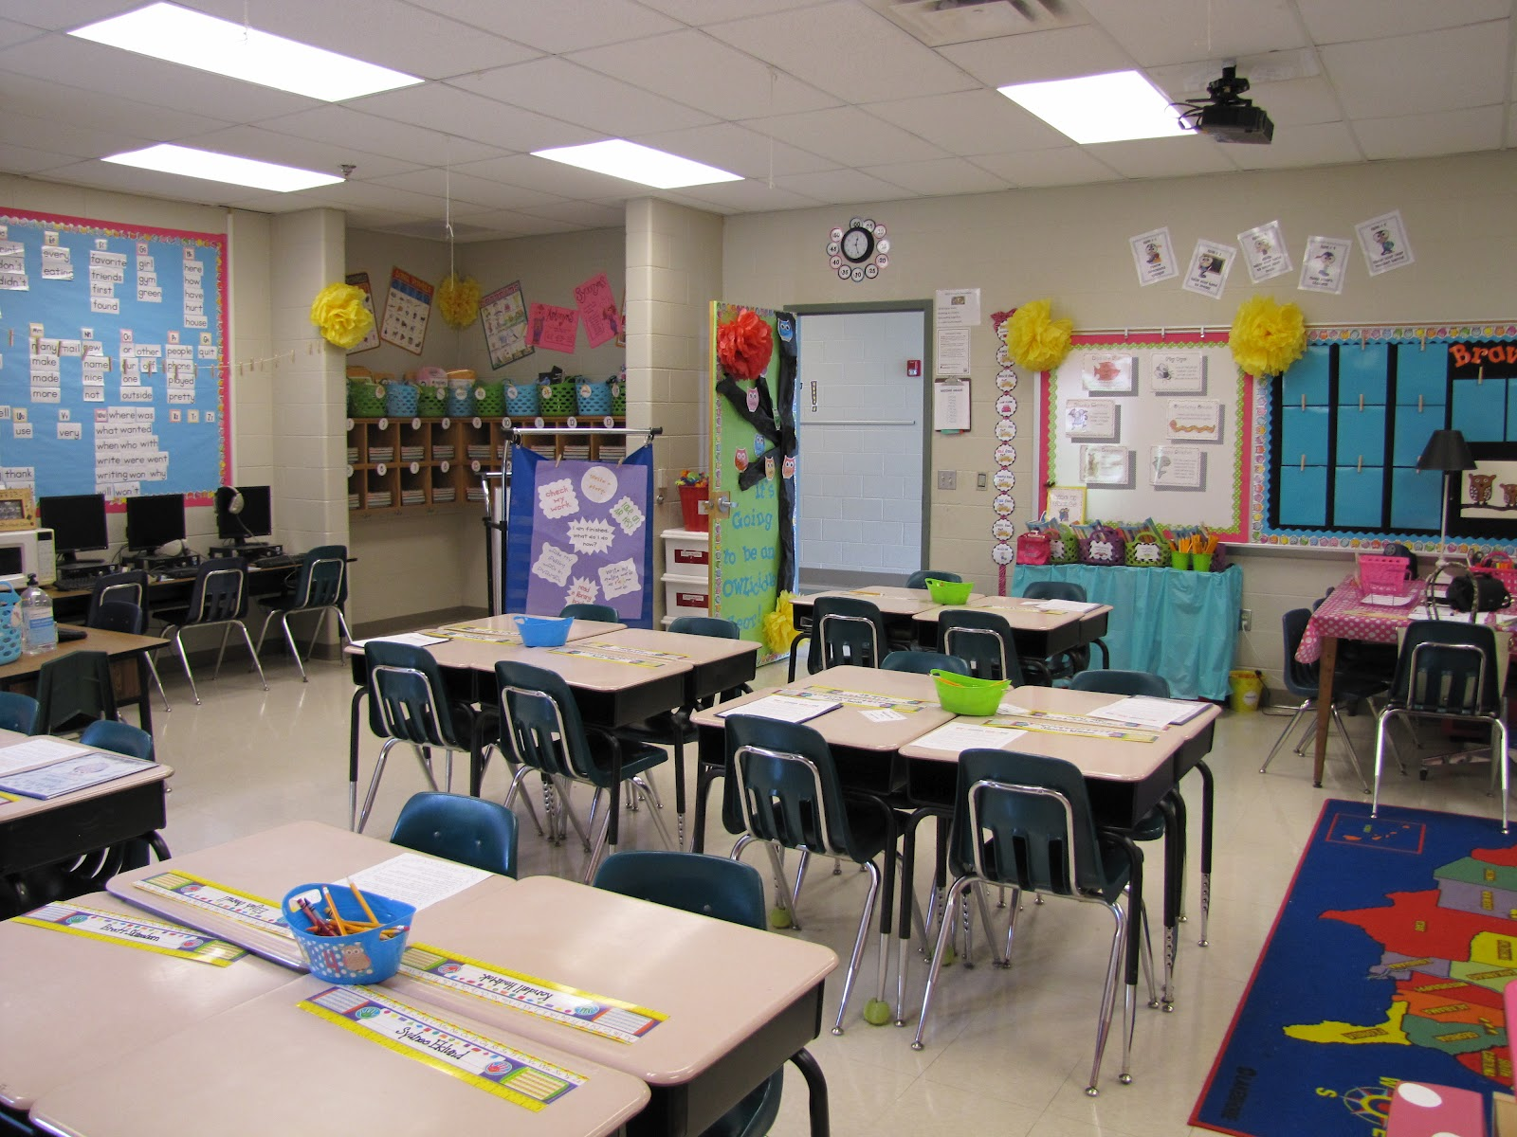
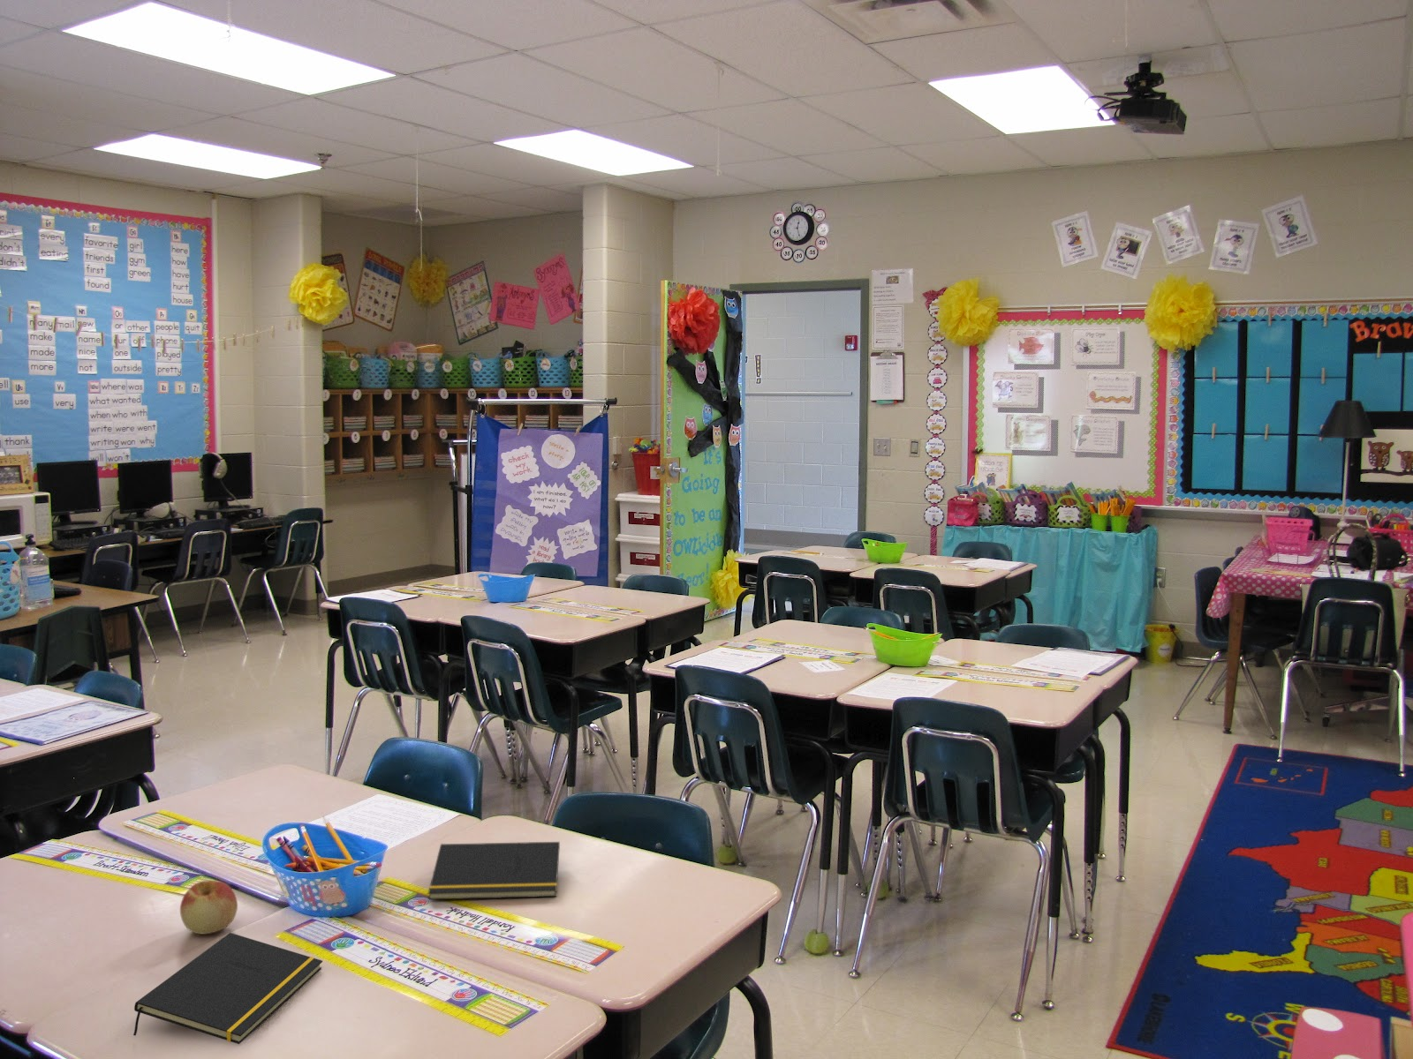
+ notepad [132,932,324,1045]
+ apple [179,880,238,934]
+ notepad [427,841,561,901]
